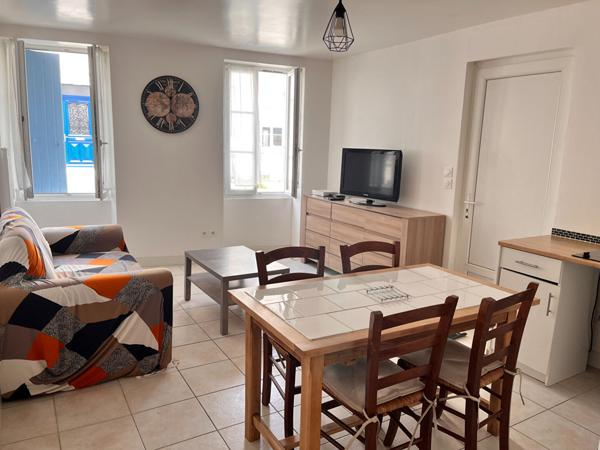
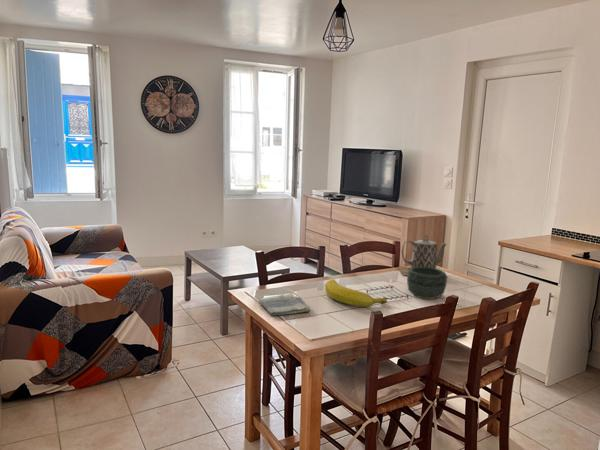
+ dish towel [257,292,312,316]
+ teapot [396,234,448,276]
+ banana [324,278,388,308]
+ bowl [406,267,448,300]
